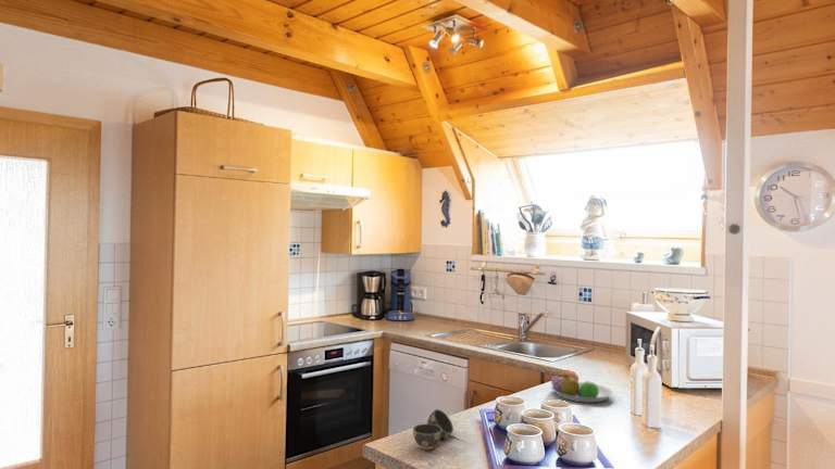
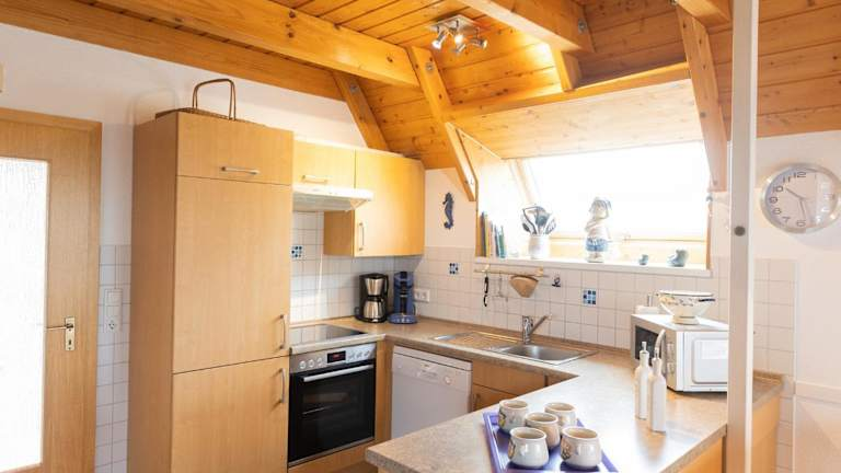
- ceramic bowl [412,408,454,451]
- fruit bowl [550,369,614,404]
